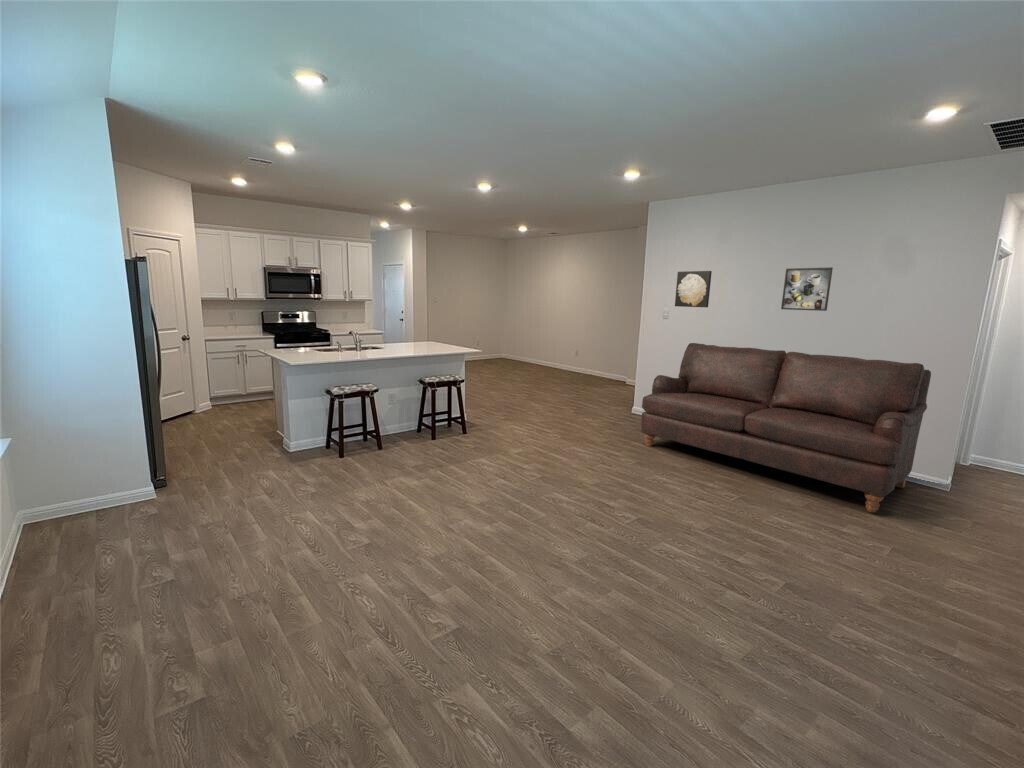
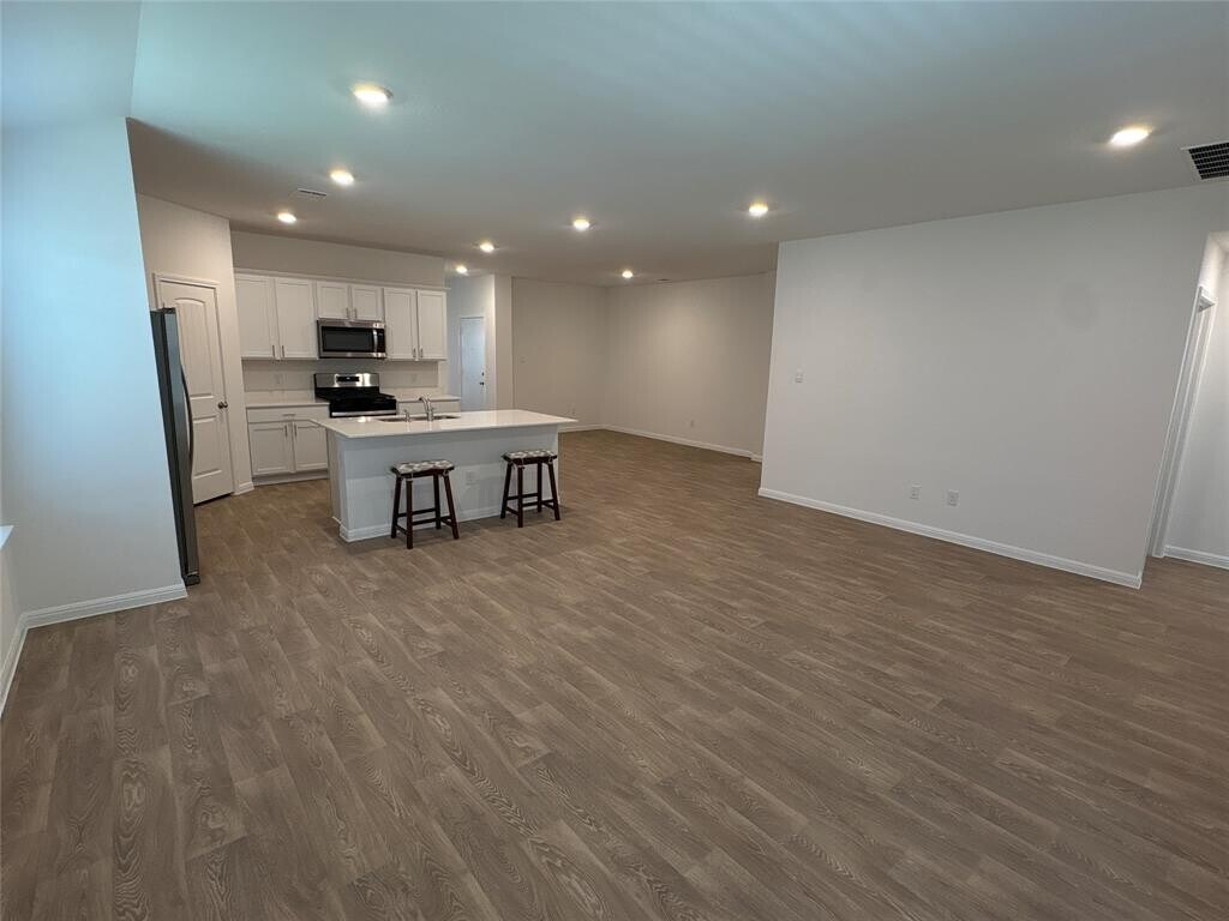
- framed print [780,266,834,312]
- sofa [640,342,932,513]
- wall art [674,270,713,308]
